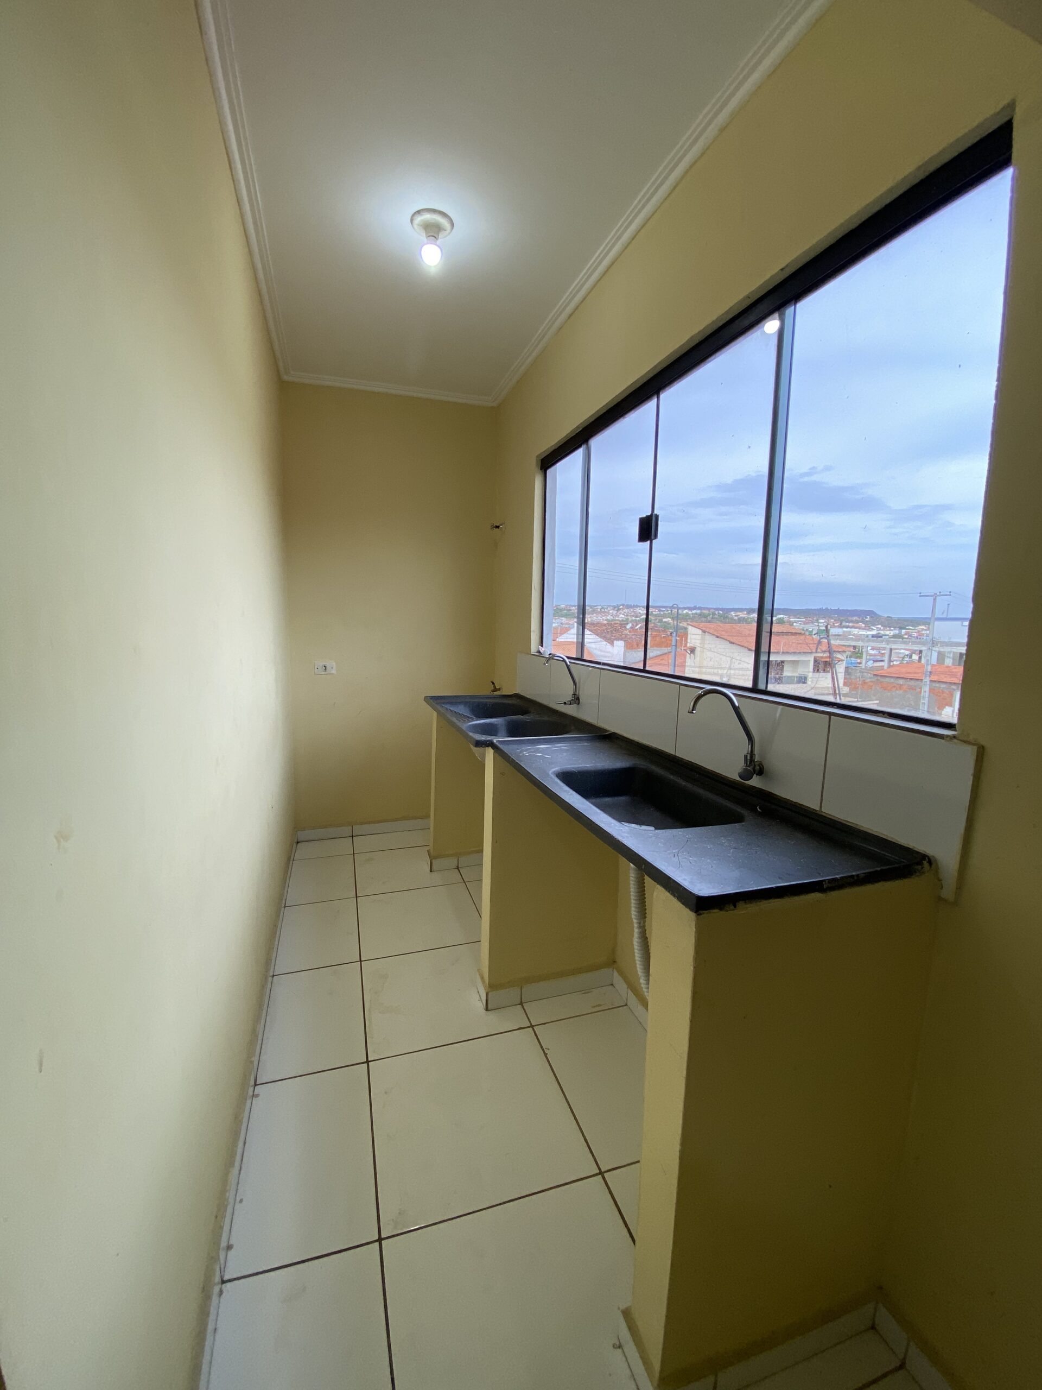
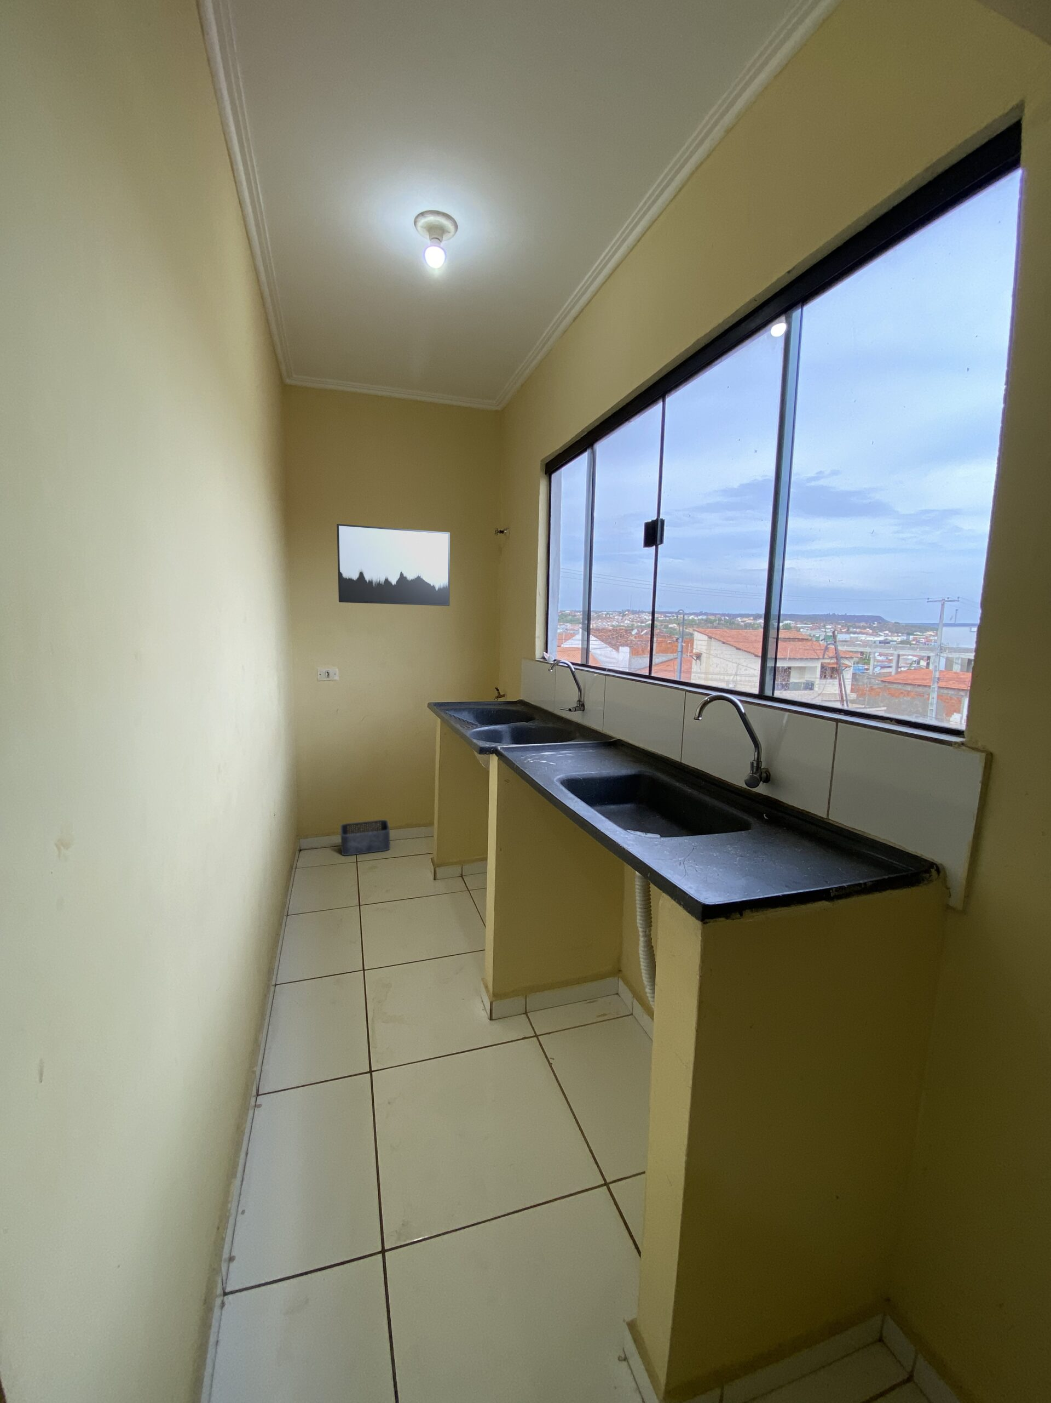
+ wall art [336,524,450,606]
+ storage bin [340,820,391,856]
